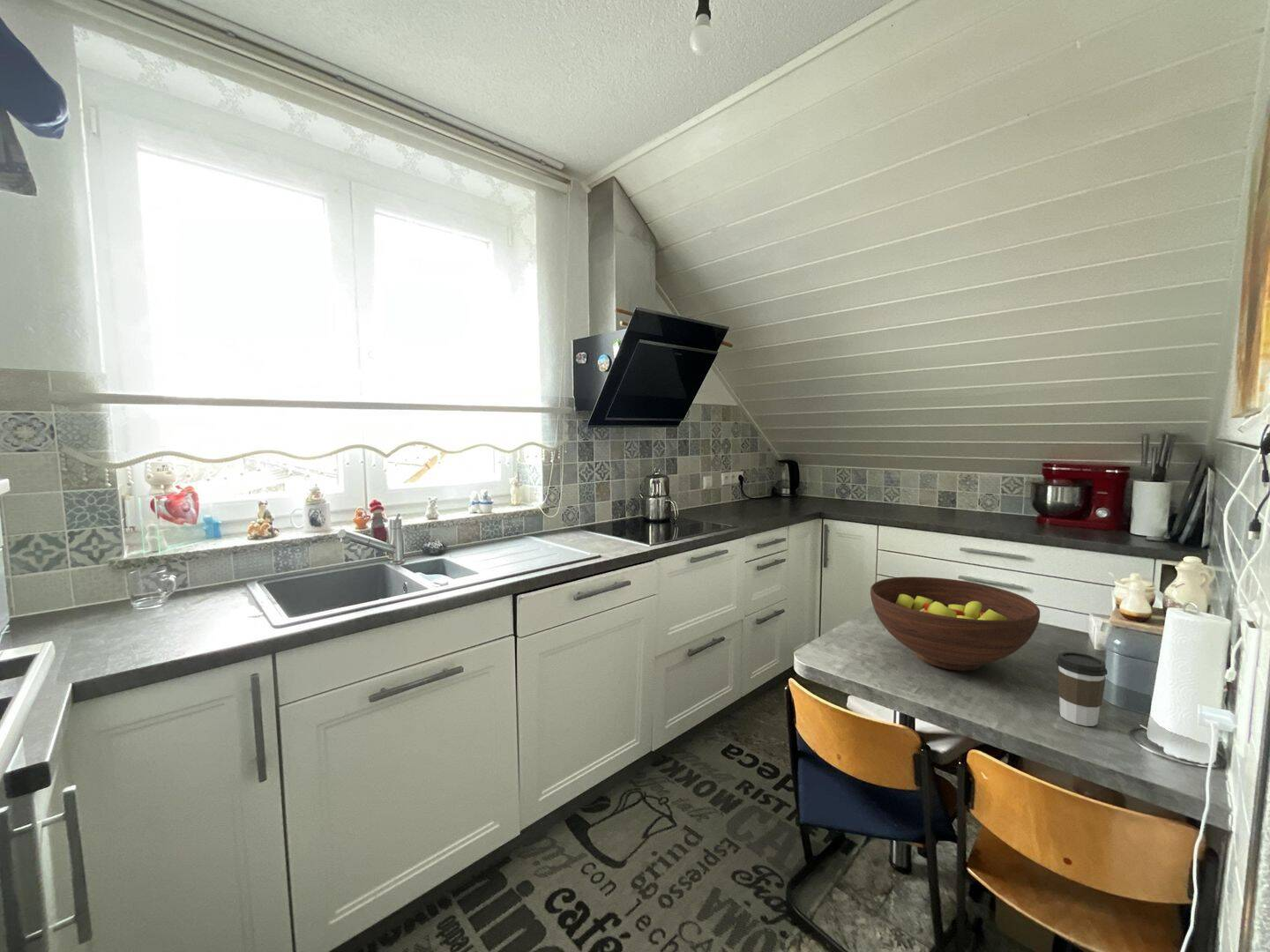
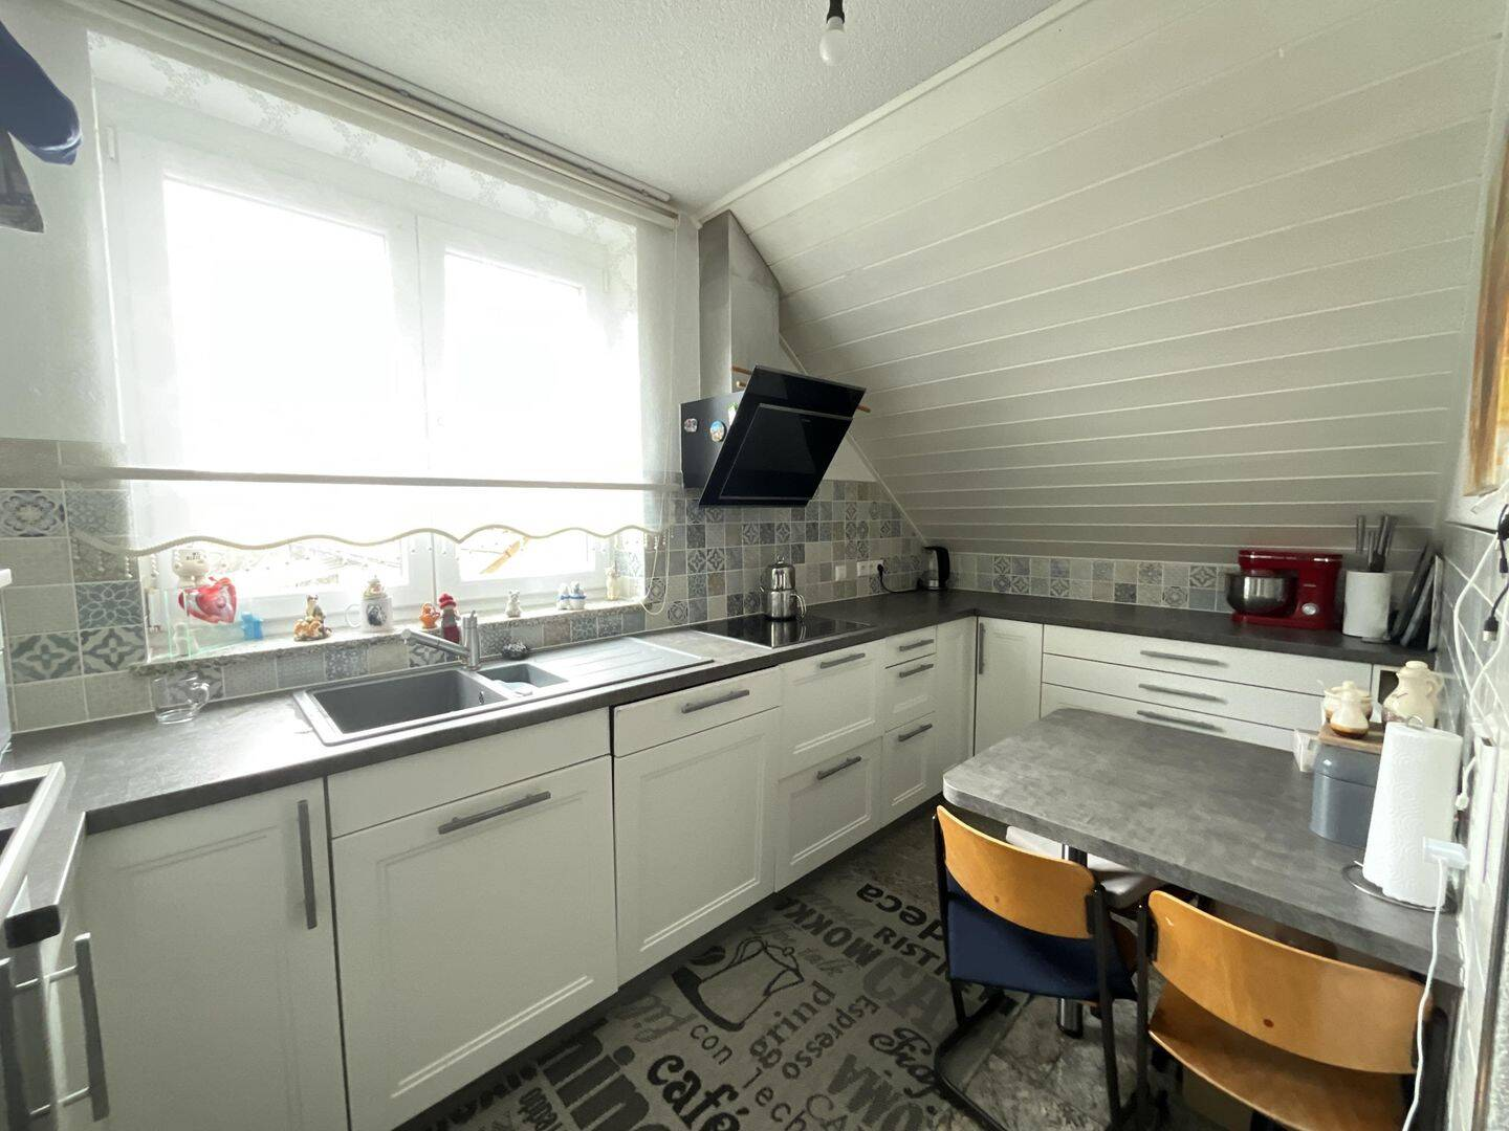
- fruit bowl [870,576,1041,672]
- coffee cup [1056,651,1108,727]
